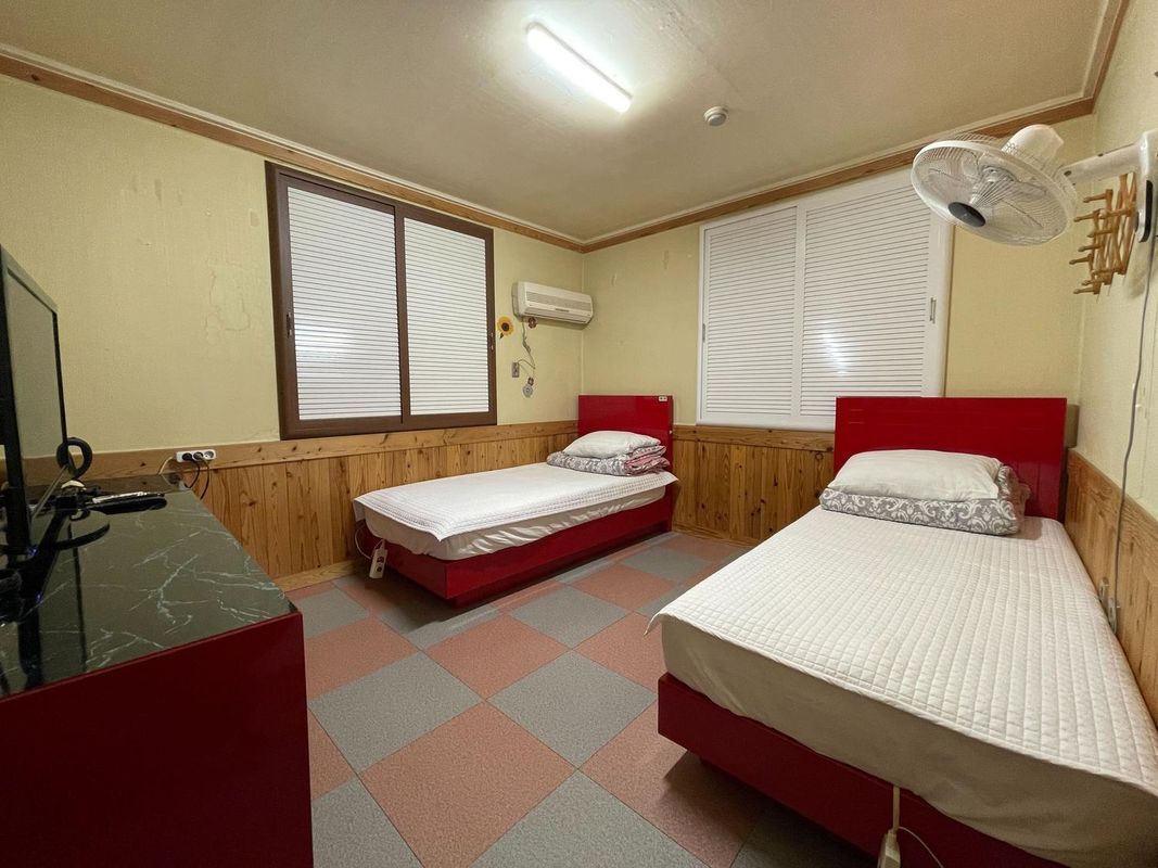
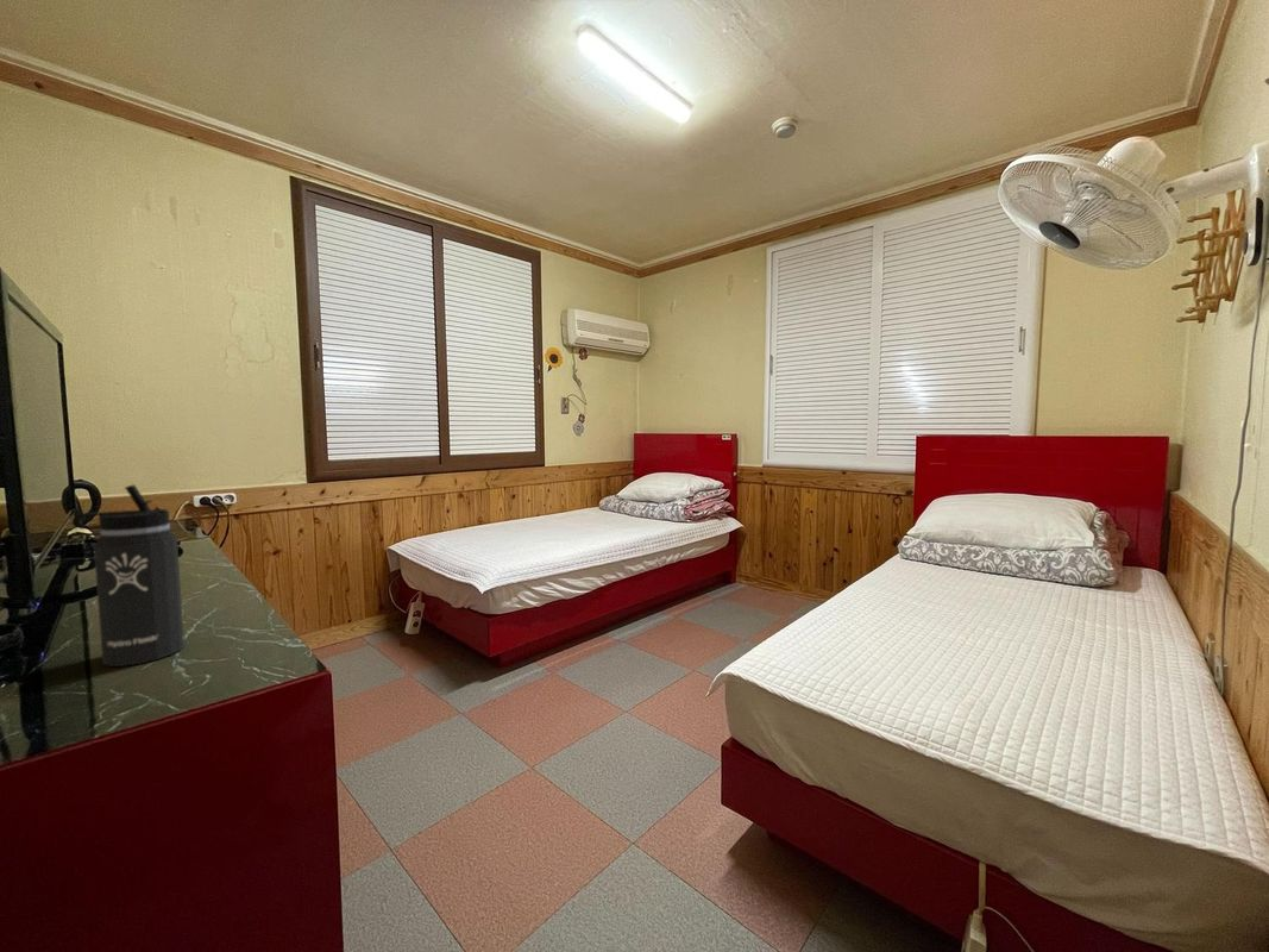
+ thermos bottle [71,483,186,668]
